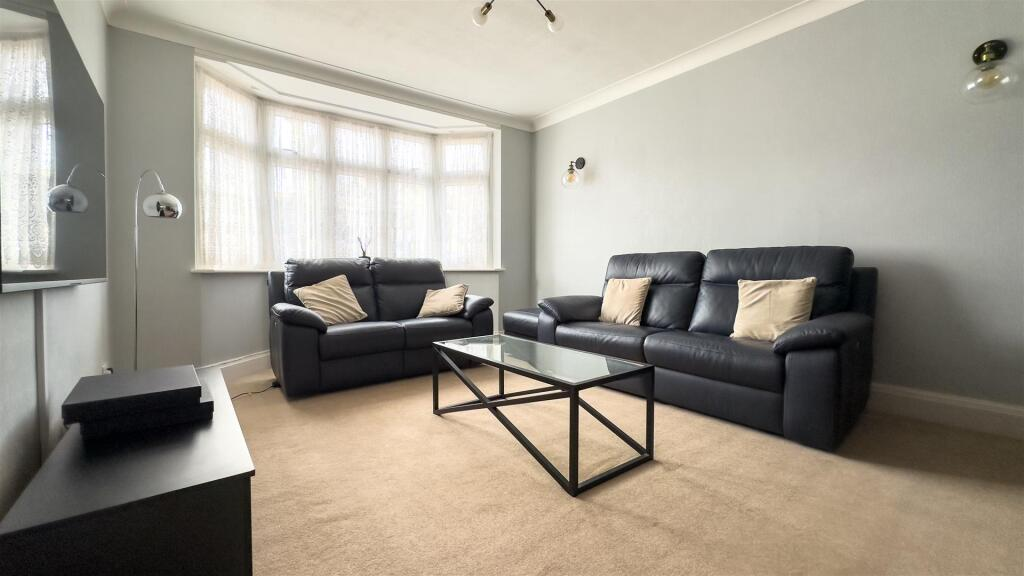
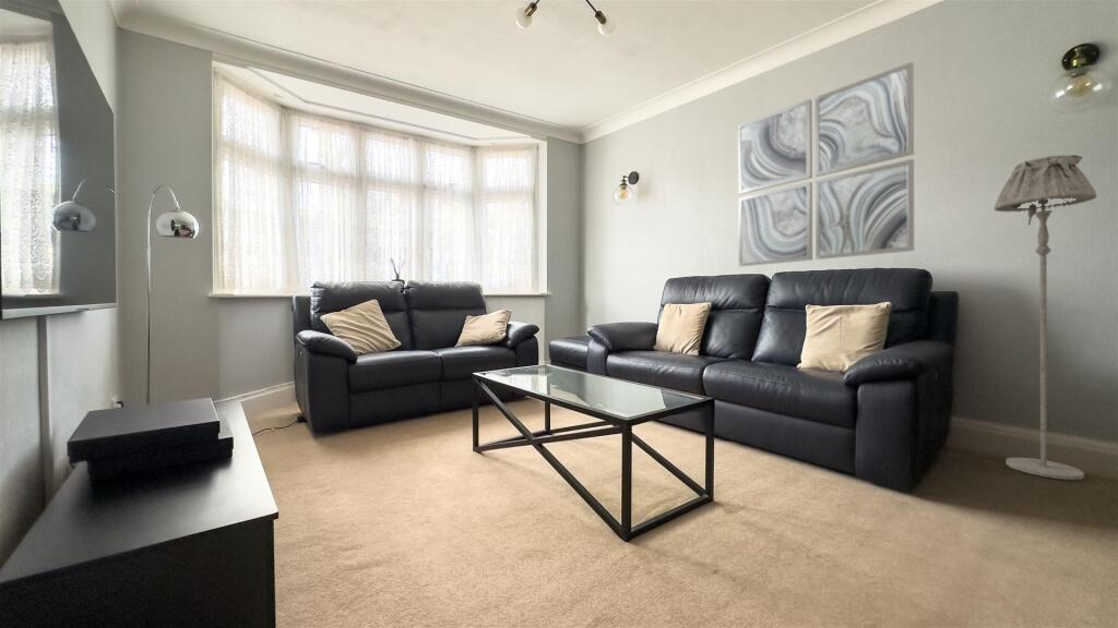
+ wall art [737,61,915,267]
+ floor lamp [994,154,1098,481]
